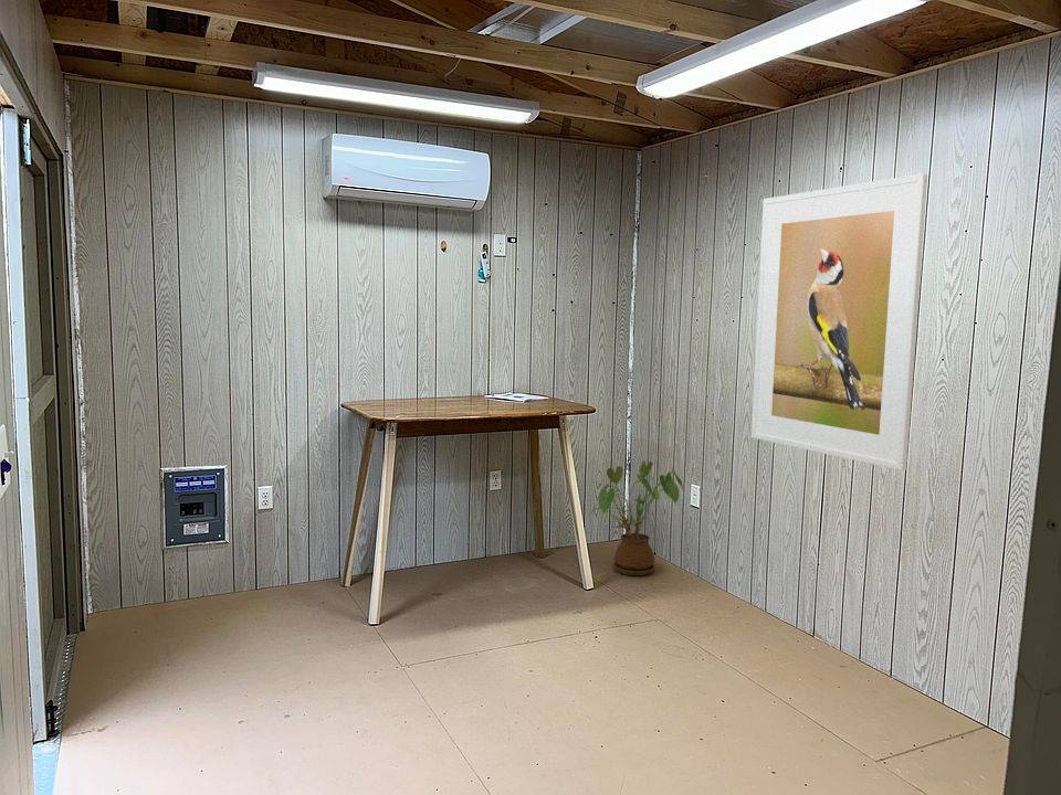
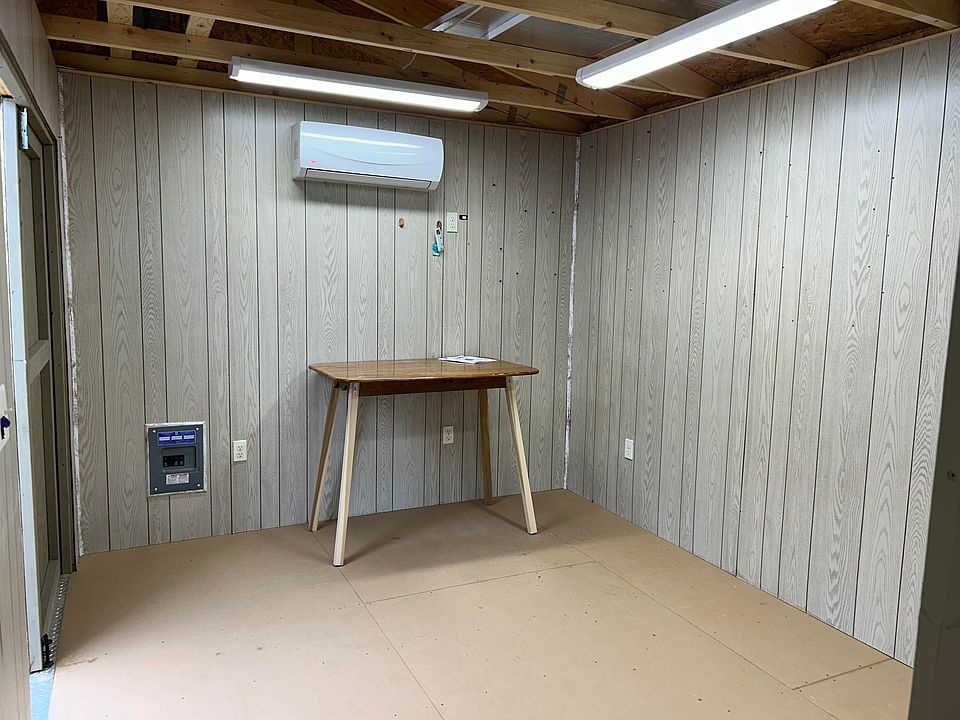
- house plant [589,460,684,576]
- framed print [750,172,928,471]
